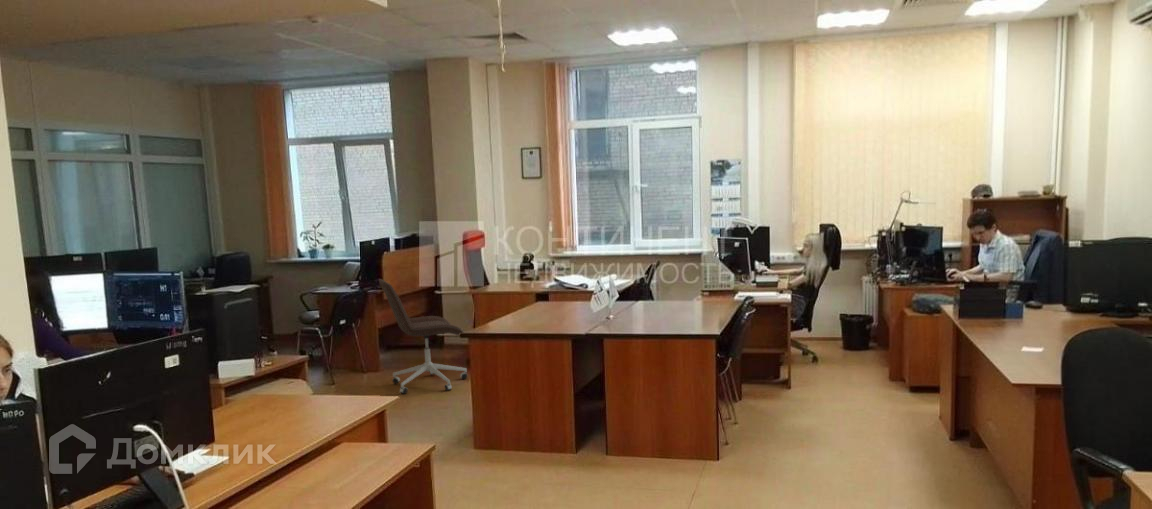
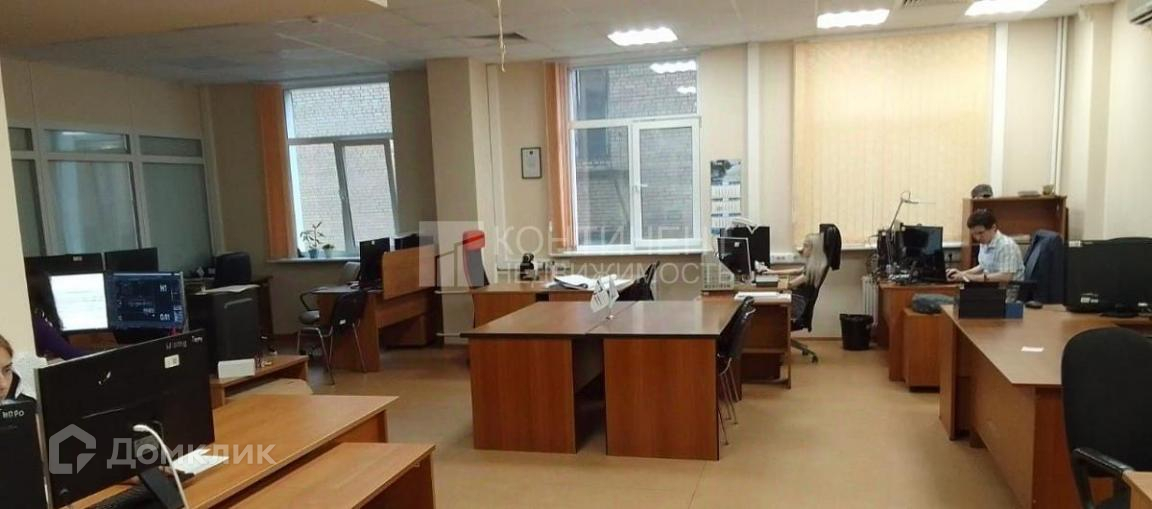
- office chair [378,278,469,395]
